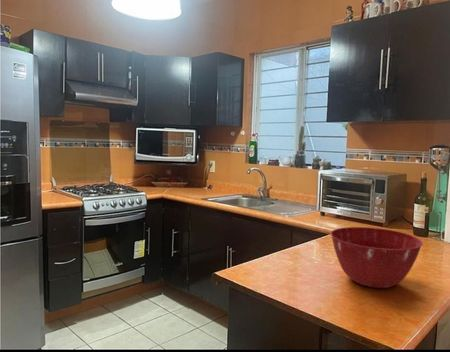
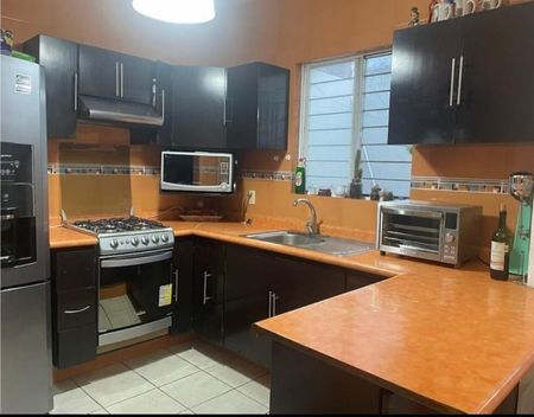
- mixing bowl [330,226,424,289]
